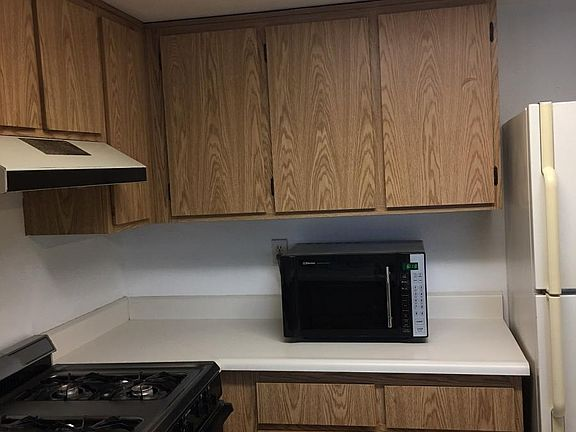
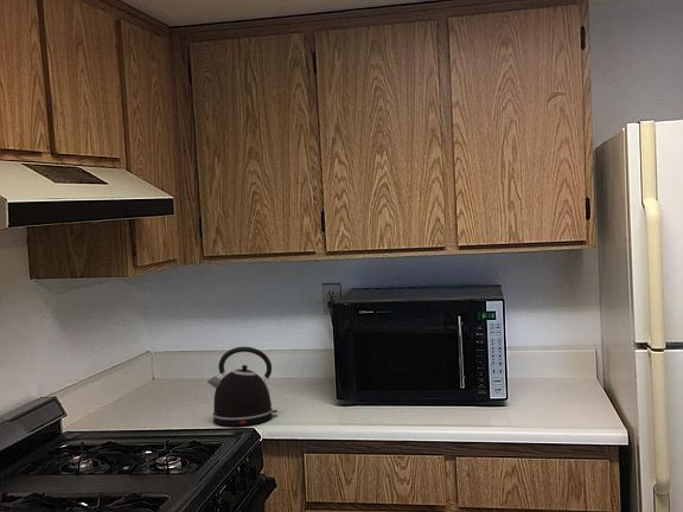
+ kettle [206,346,279,427]
